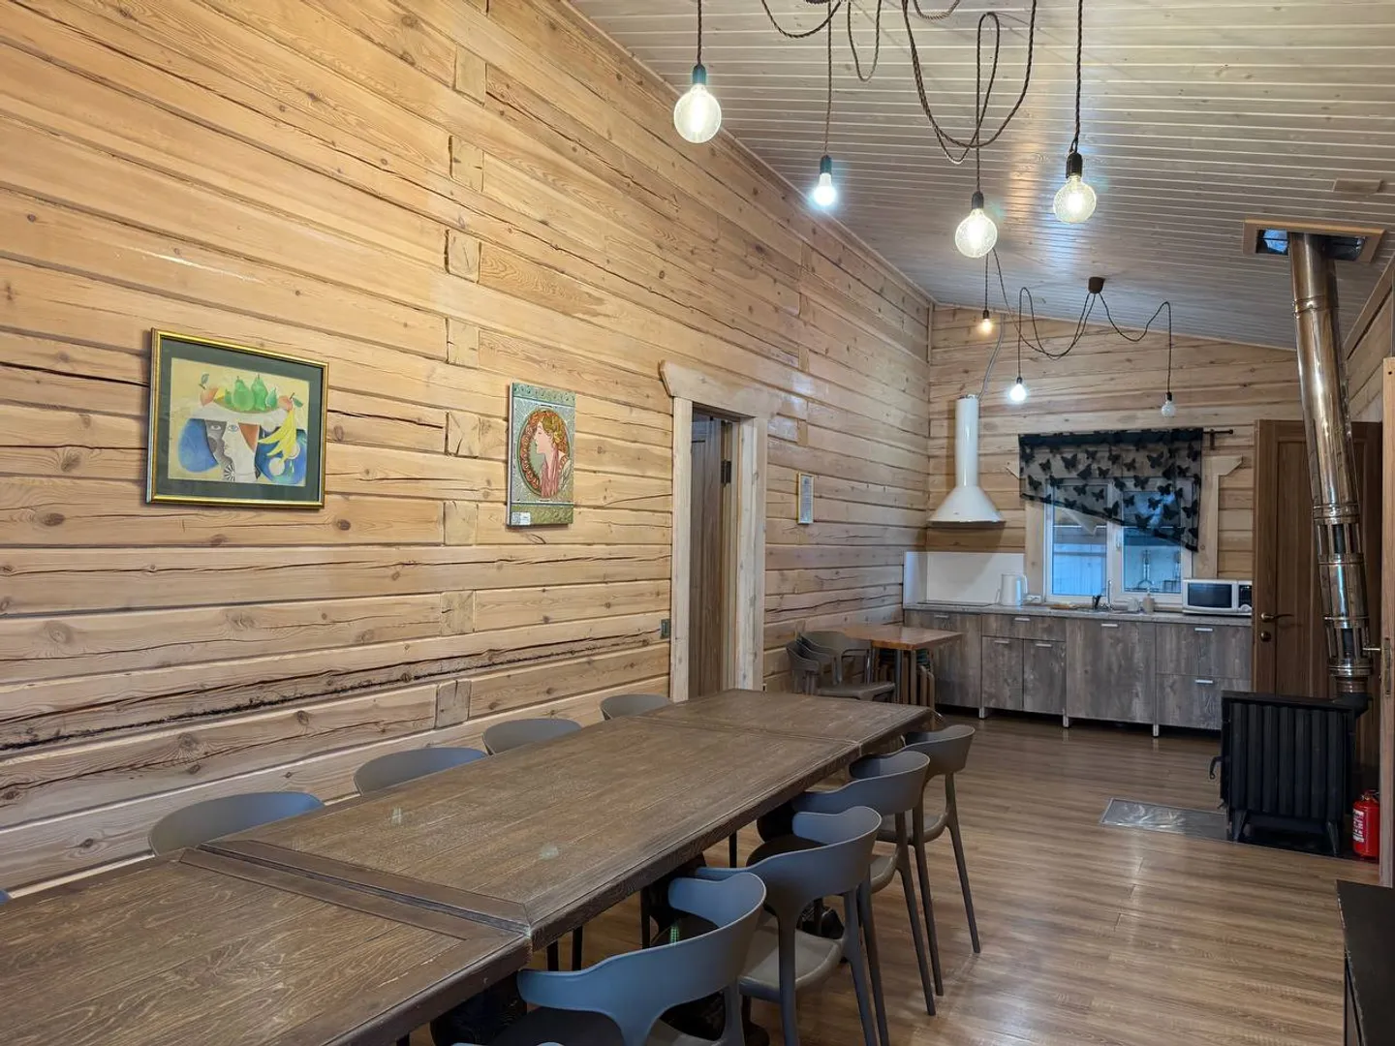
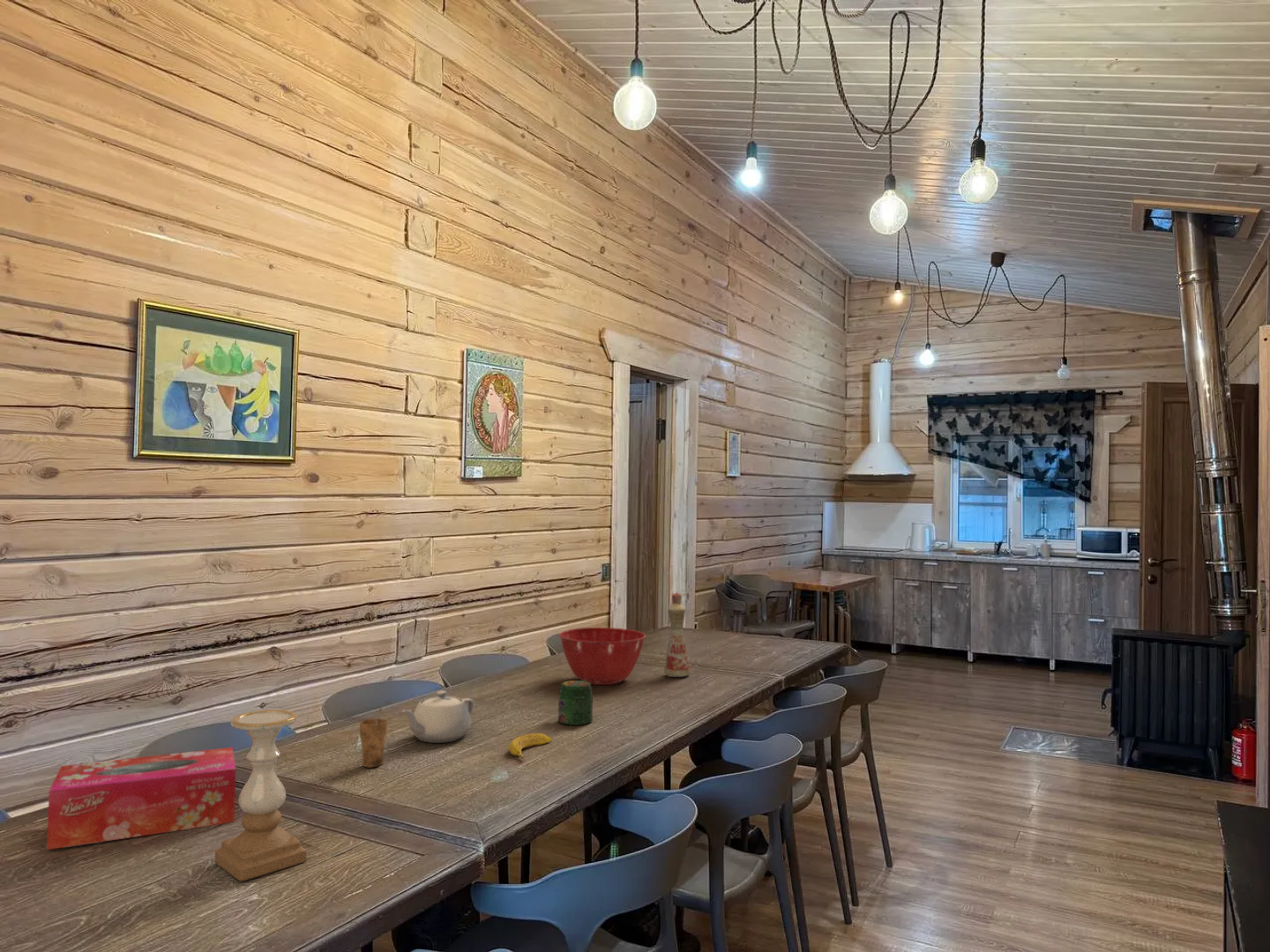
+ bottle [663,591,691,678]
+ banana [507,733,552,760]
+ cup [359,707,388,769]
+ mixing bowl [558,627,646,686]
+ tissue box [46,747,236,851]
+ teapot [401,690,474,744]
+ jar [557,680,594,726]
+ candle holder [214,709,307,881]
